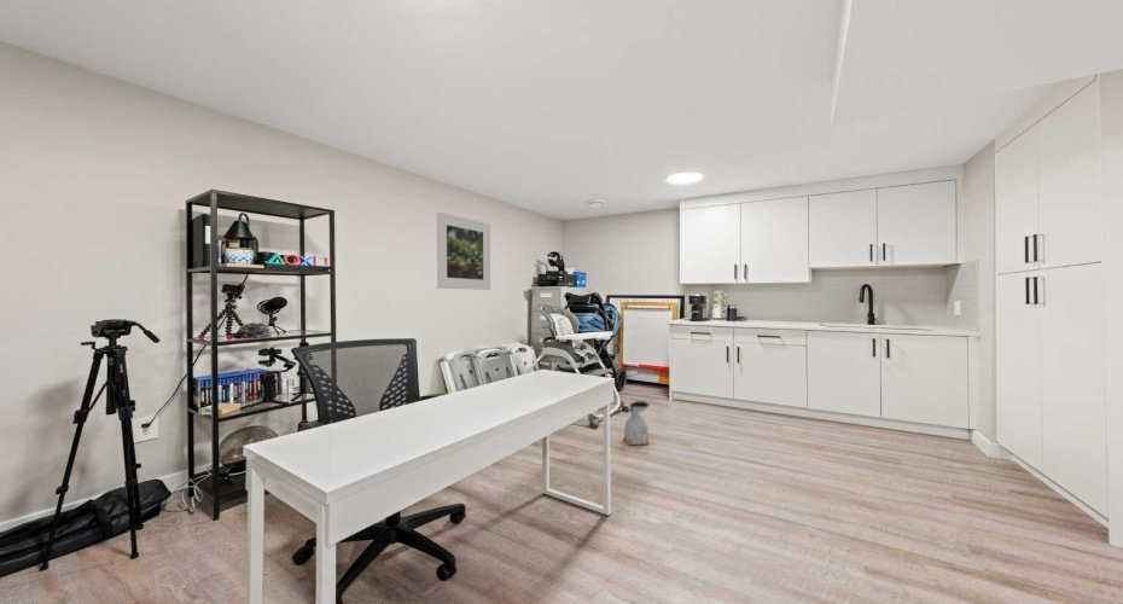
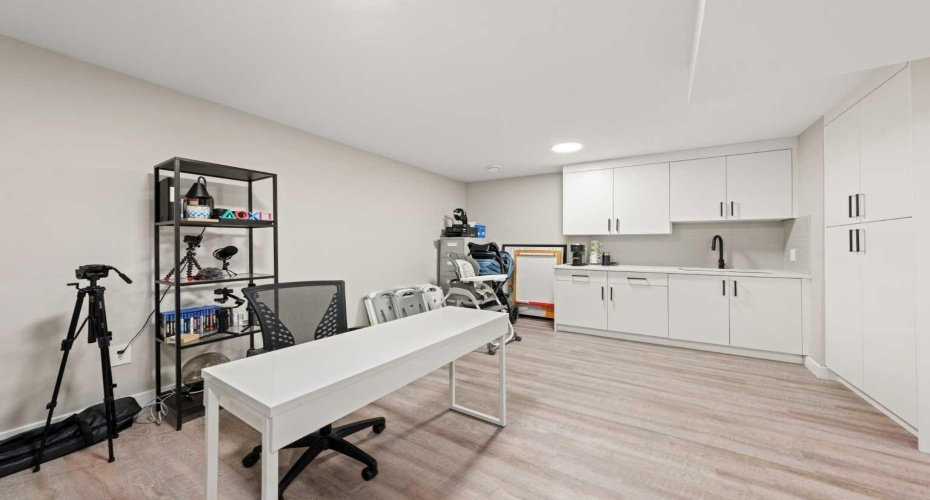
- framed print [436,211,491,291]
- bag [622,399,651,447]
